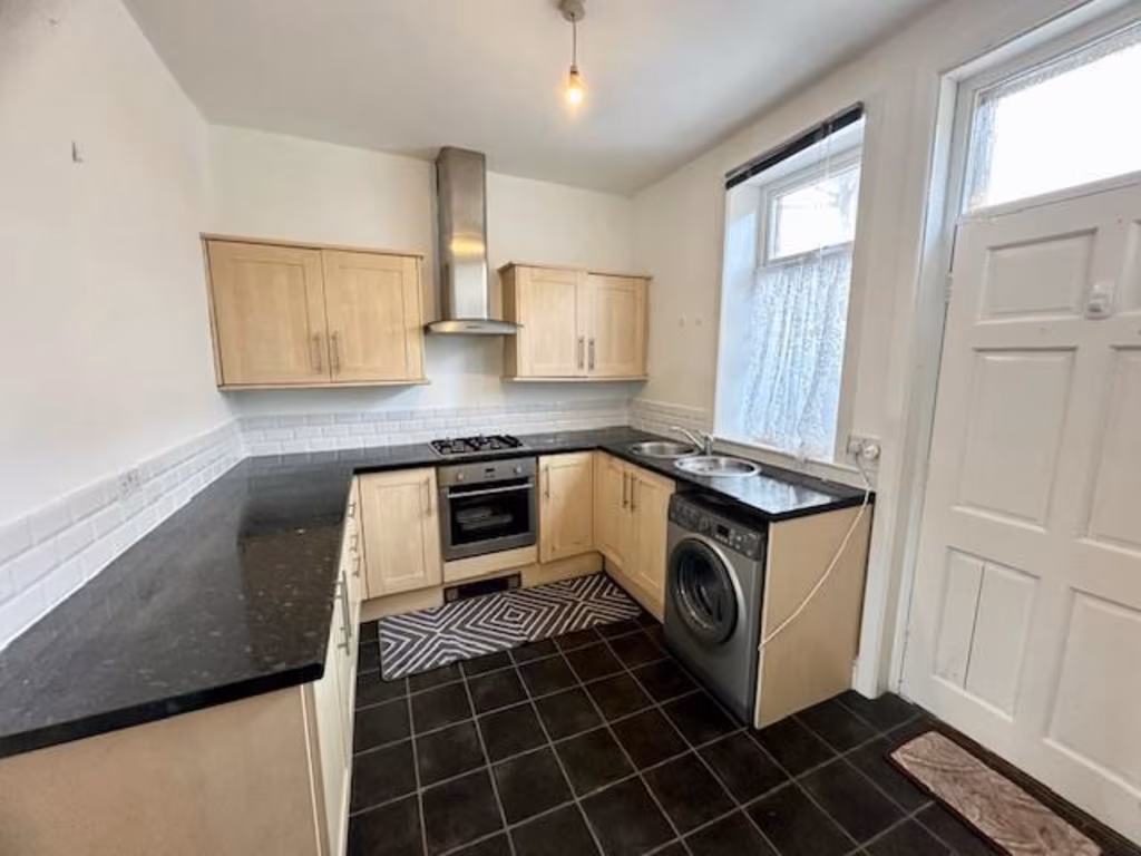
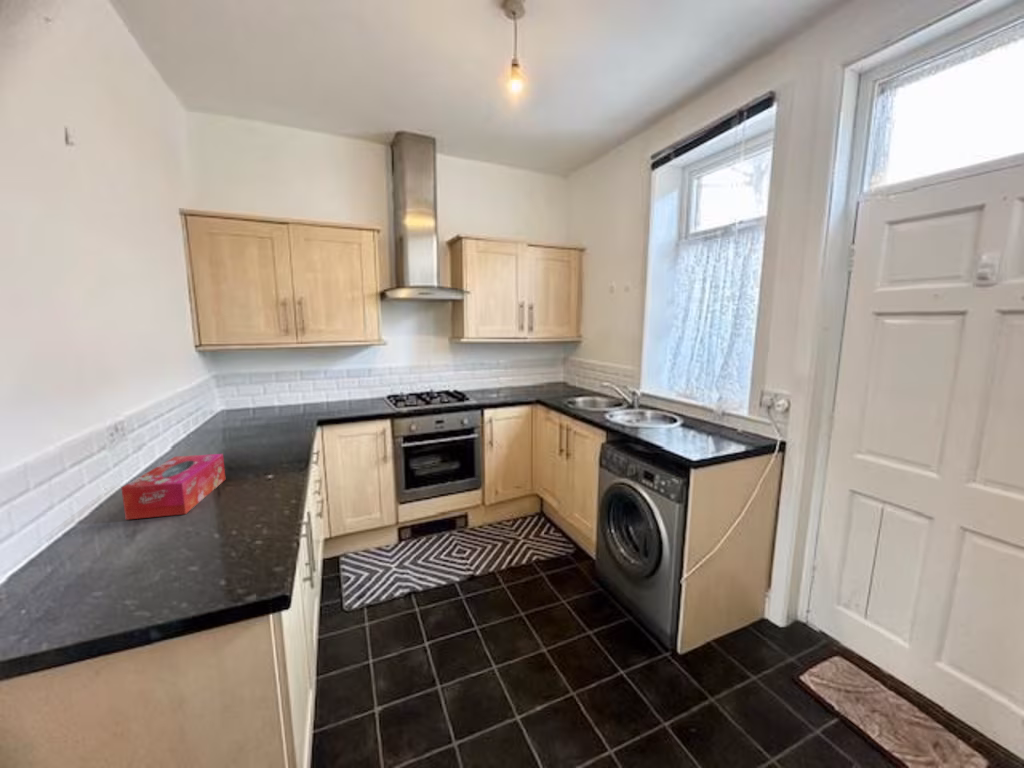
+ tissue box [120,453,226,521]
